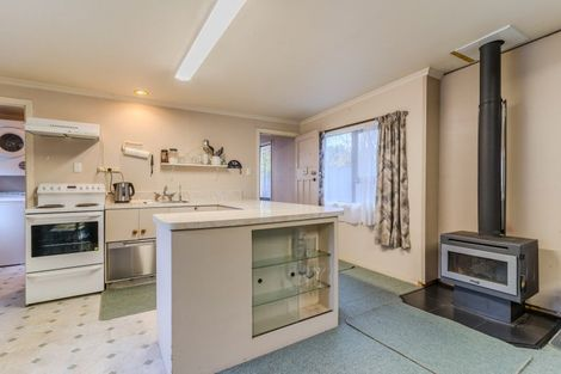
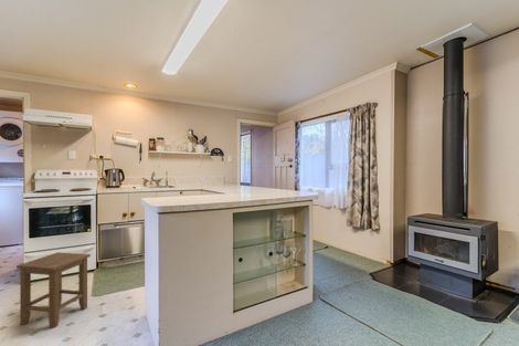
+ stool [15,251,92,329]
